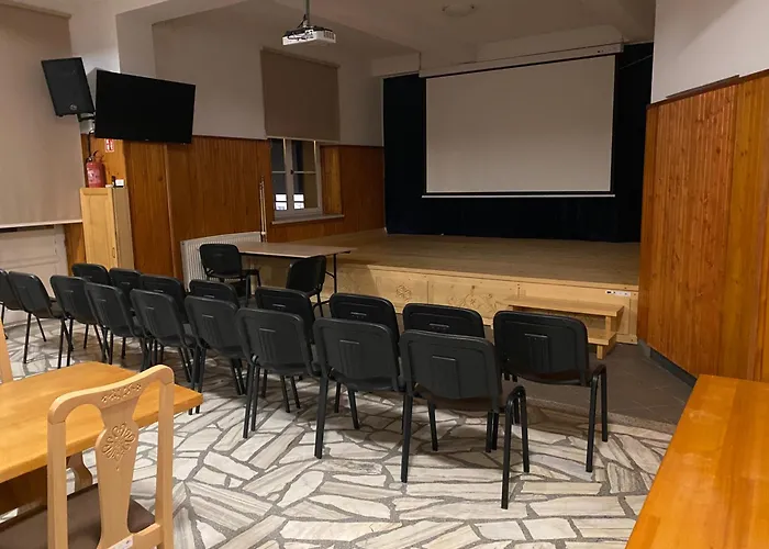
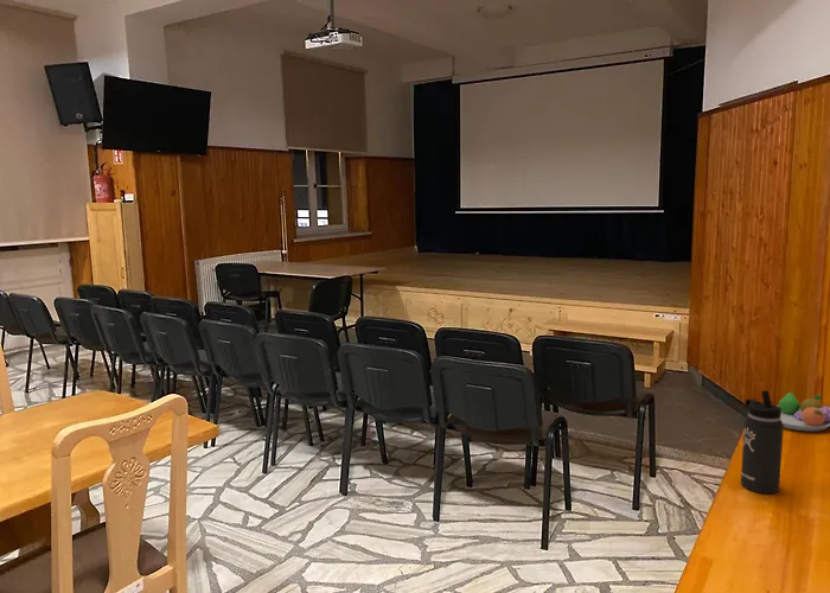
+ fruit bowl [777,390,830,432]
+ thermos bottle [740,389,785,495]
